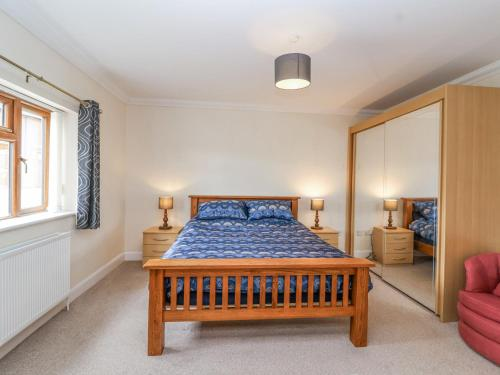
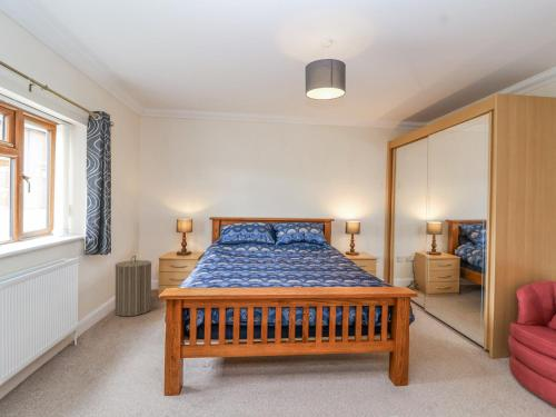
+ laundry hamper [115,255,152,317]
